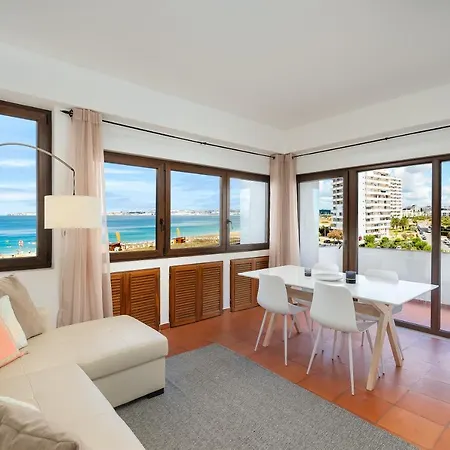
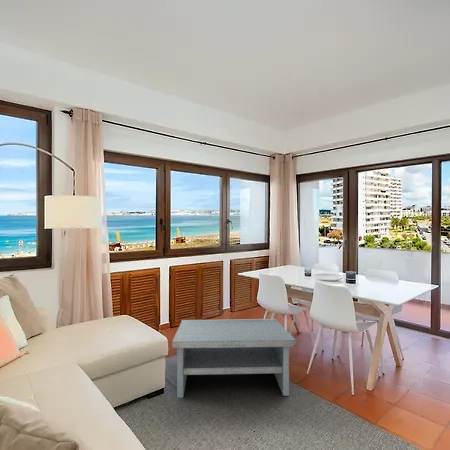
+ coffee table [171,318,297,399]
